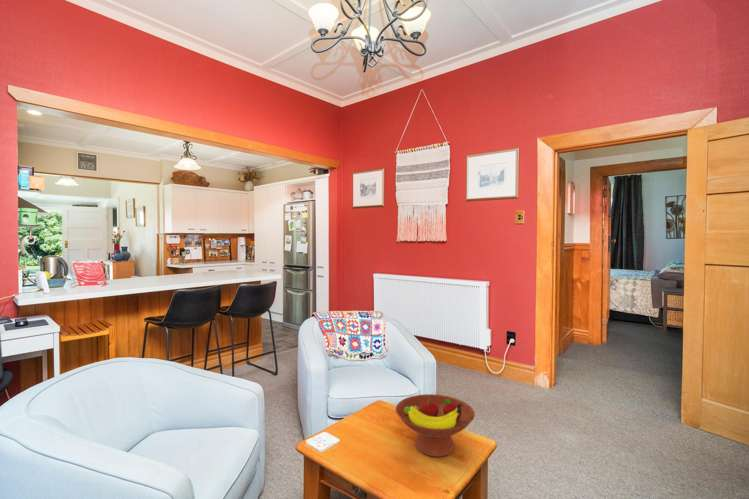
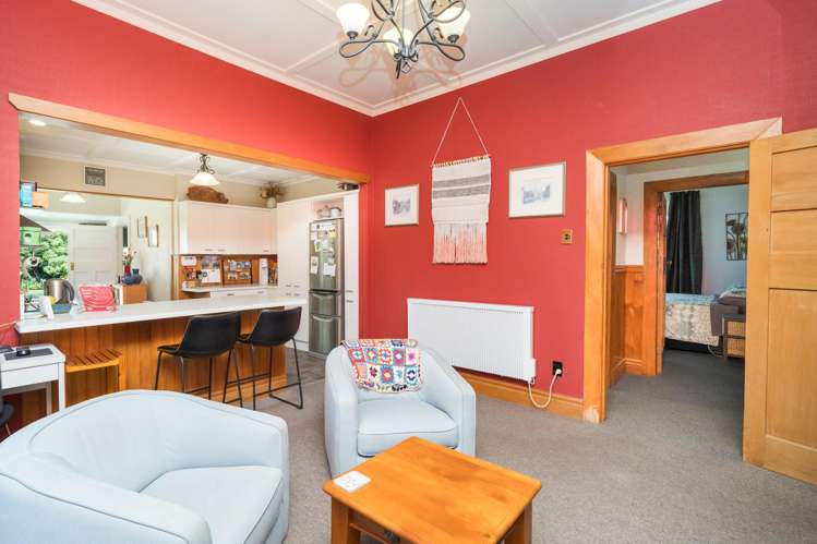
- fruit bowl [395,393,476,458]
